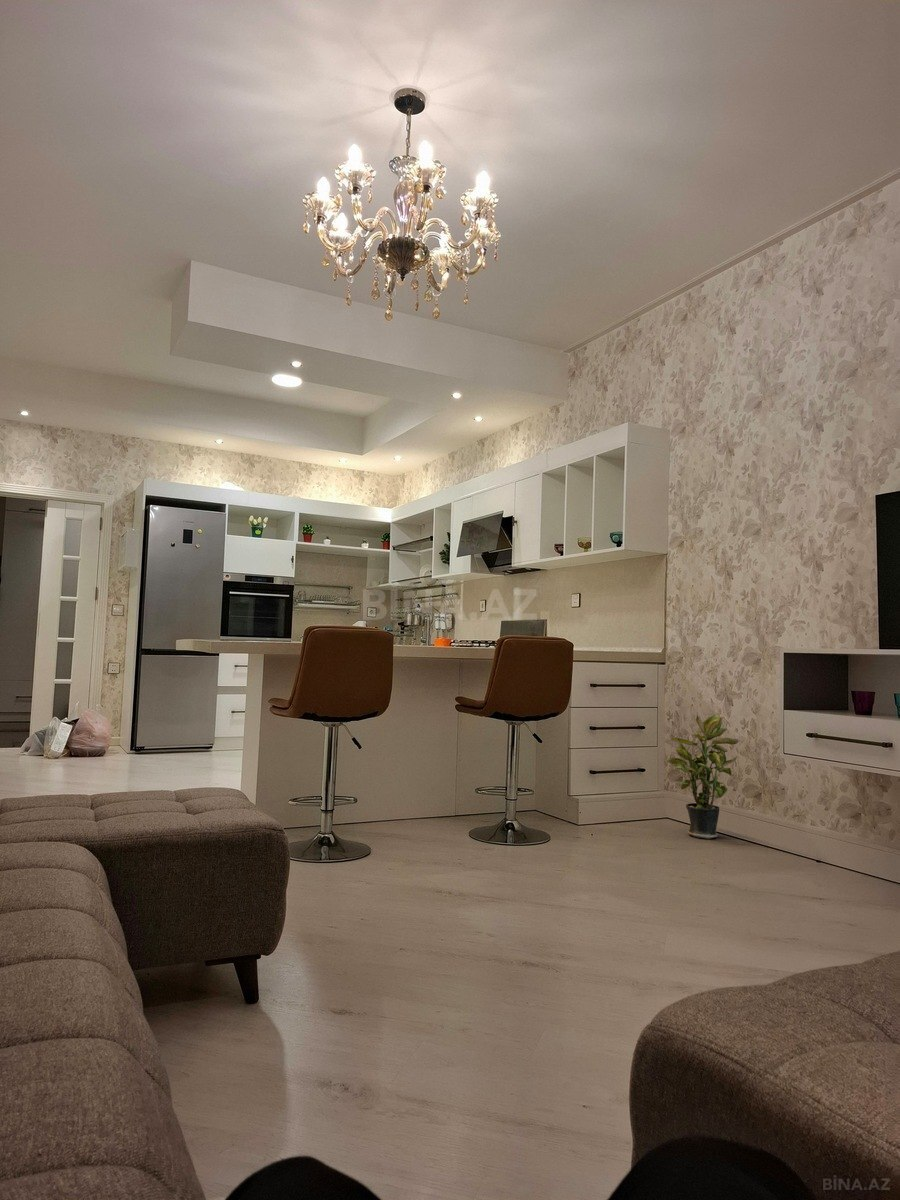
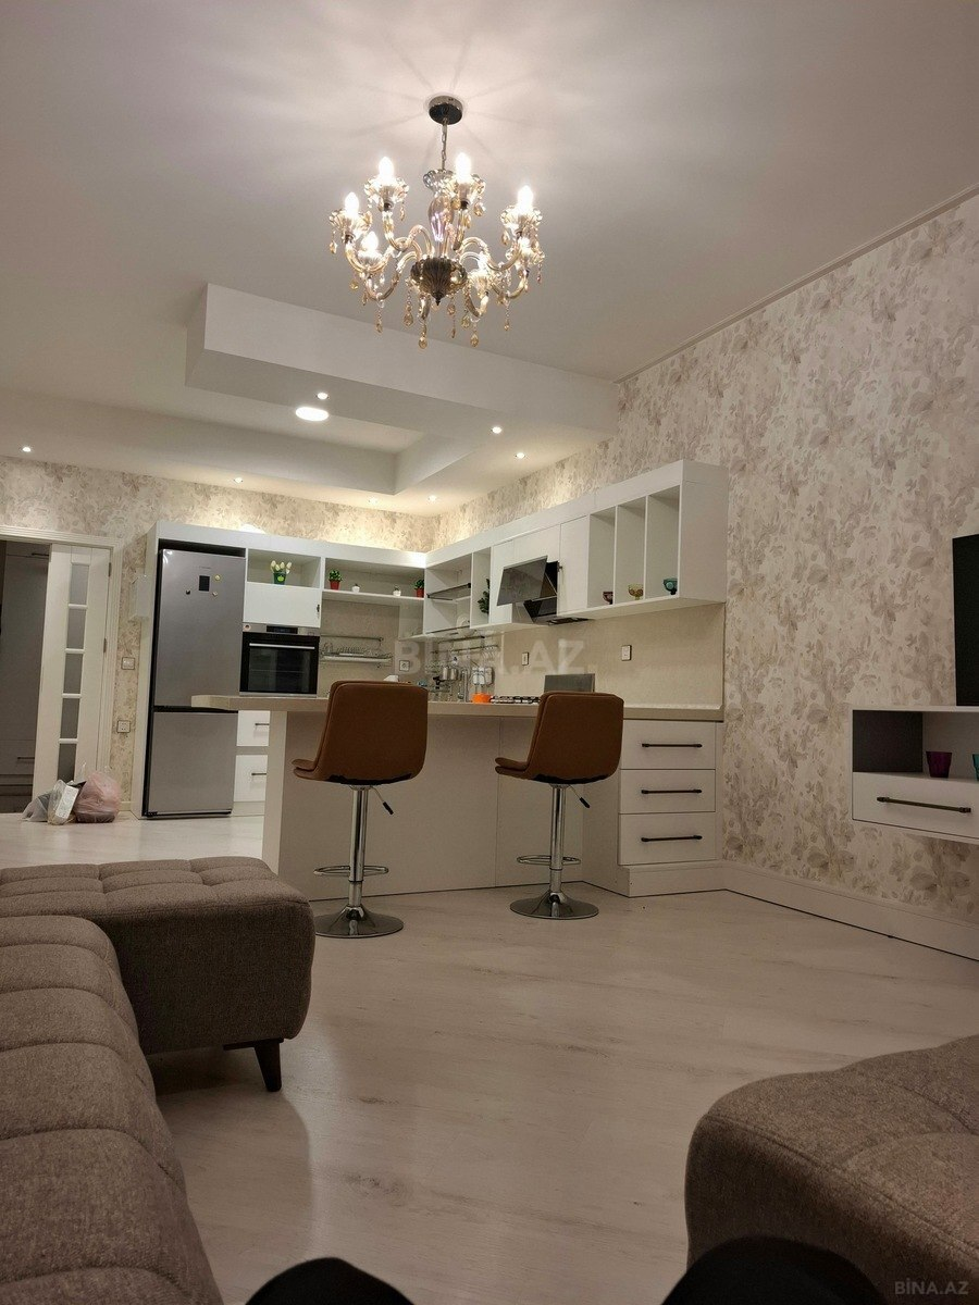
- potted plant [667,712,740,840]
